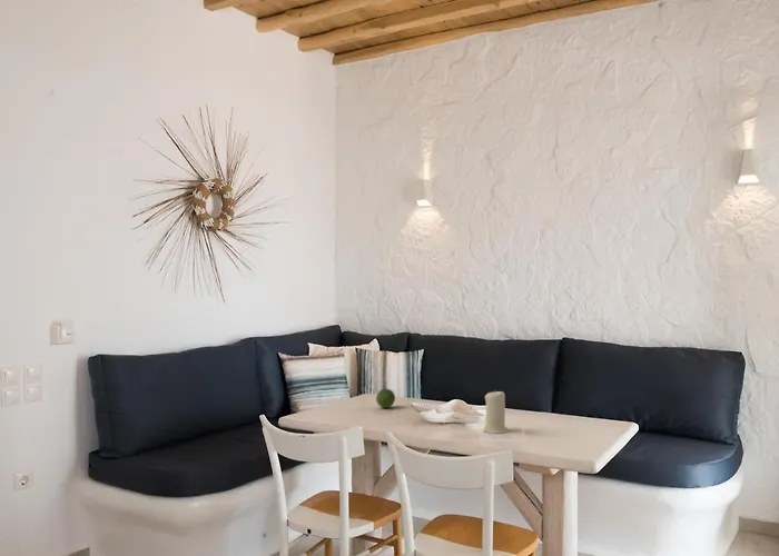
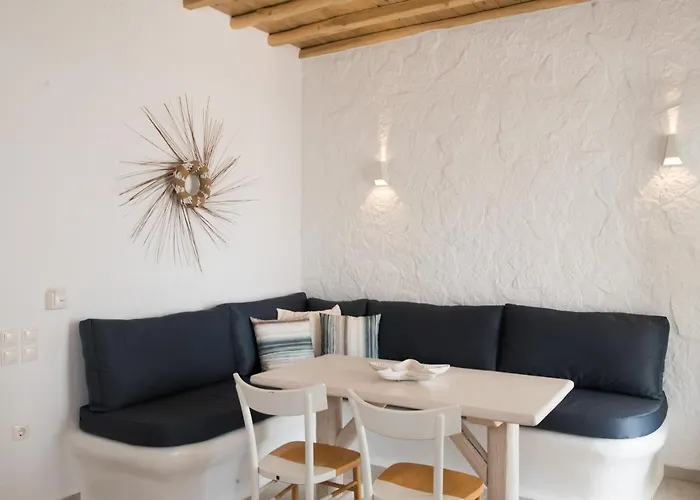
- fruit [375,388,396,409]
- candle [482,388,510,435]
